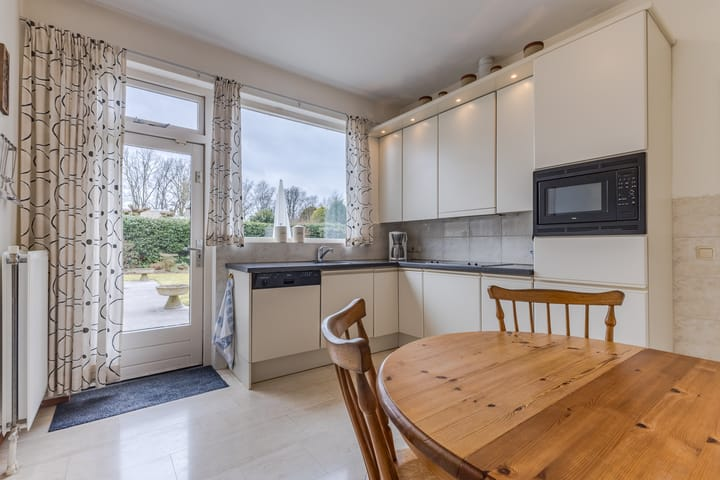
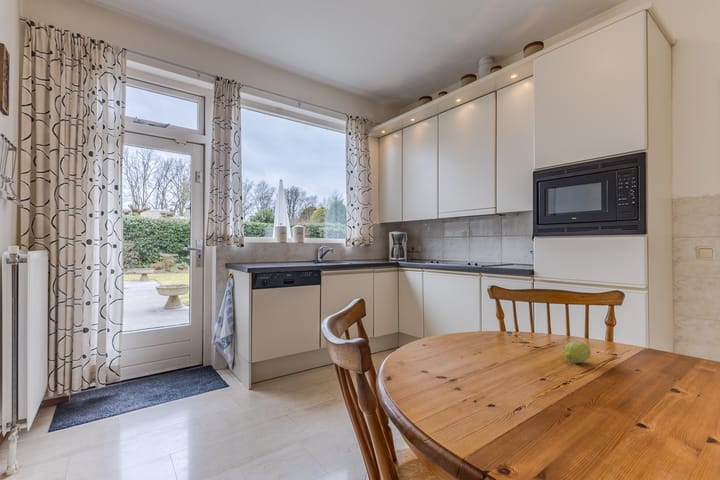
+ fruit [563,340,591,364]
